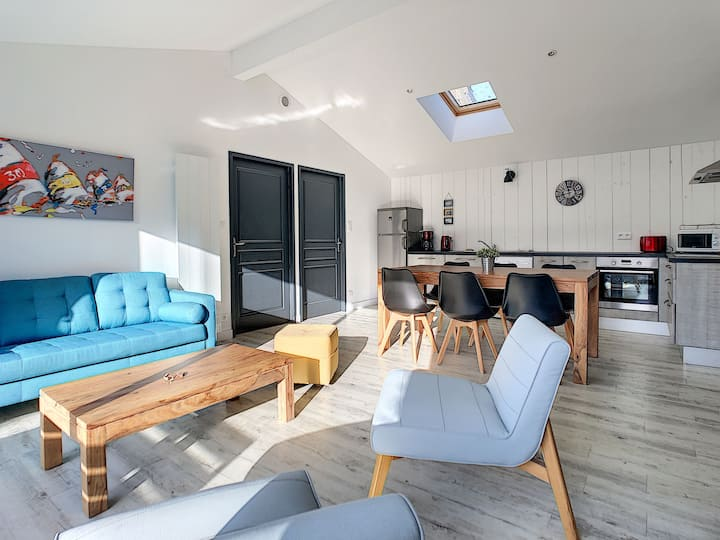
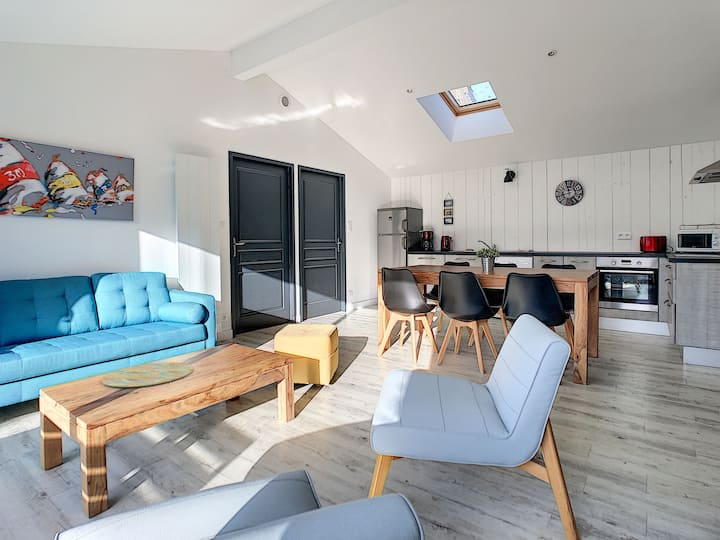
+ decorative tray [100,361,194,388]
